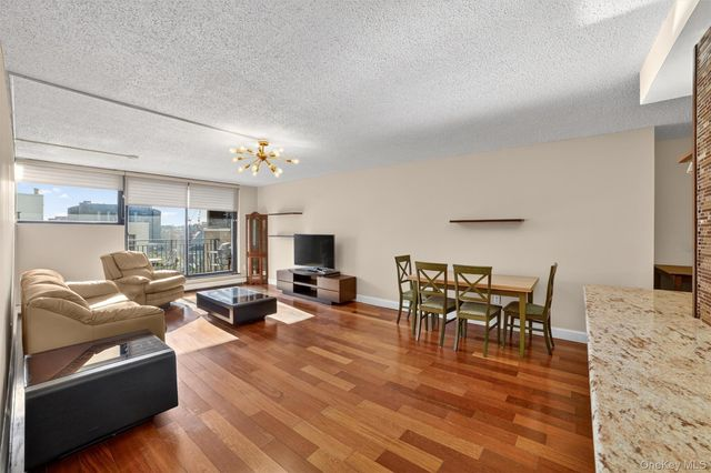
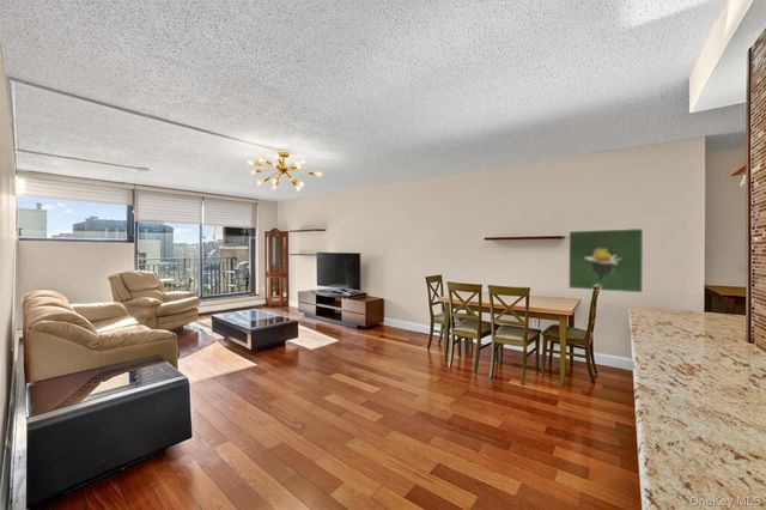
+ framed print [567,227,644,295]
